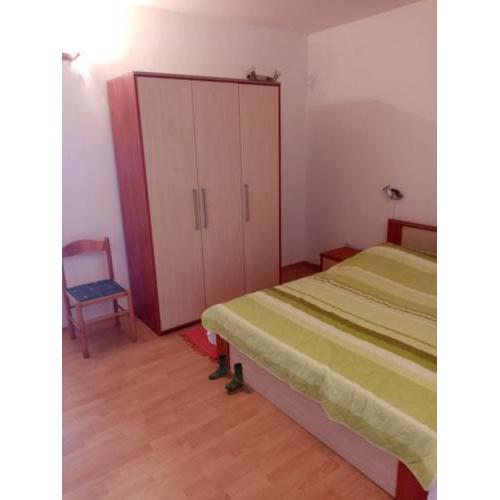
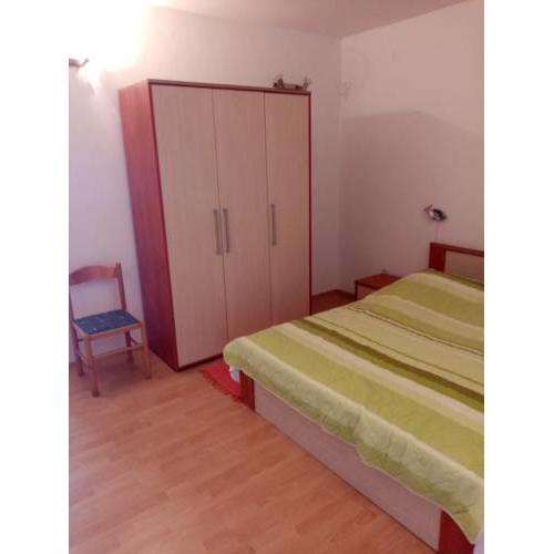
- boots [208,354,245,391]
